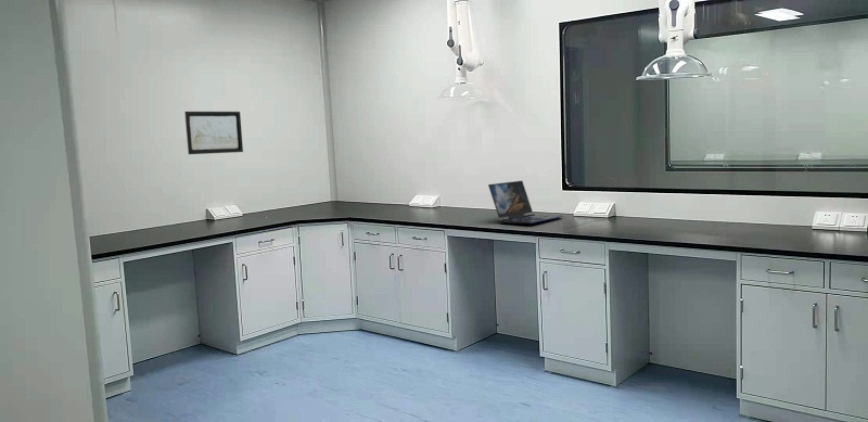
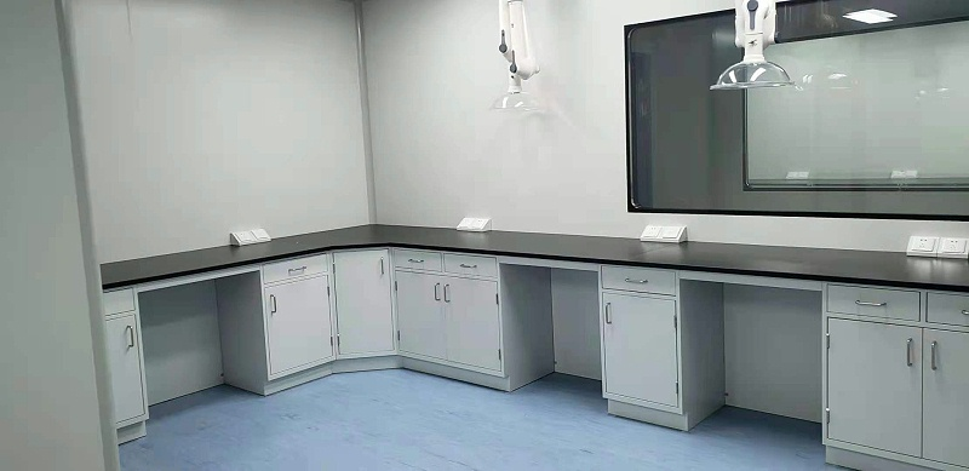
- wall art [183,111,244,155]
- laptop [487,180,564,225]
